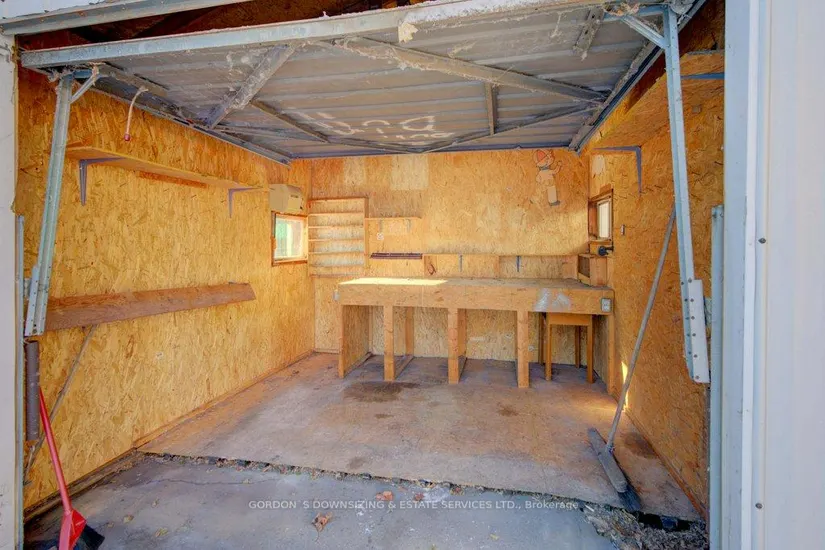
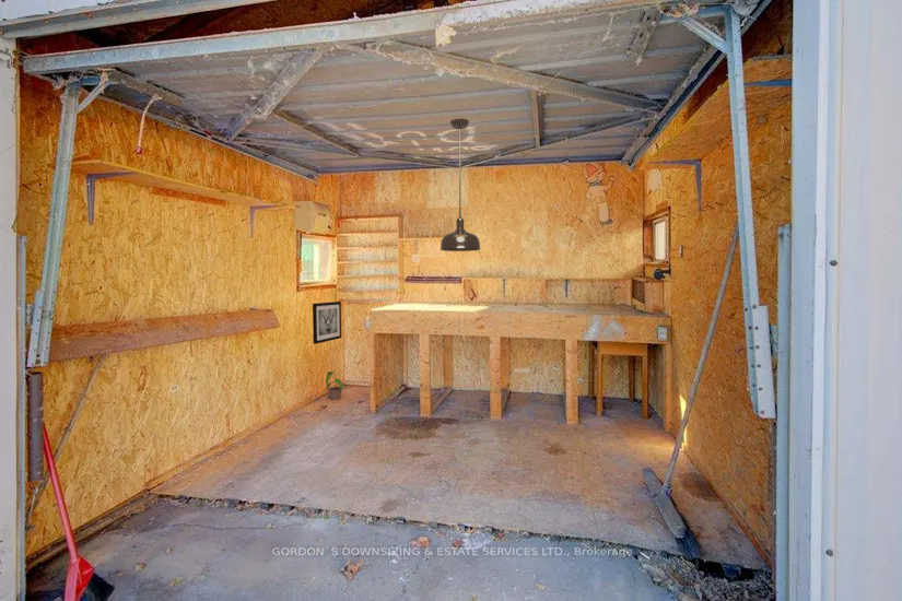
+ potted plant [325,370,344,401]
+ light fixture [440,118,481,252]
+ wall art [312,300,342,345]
